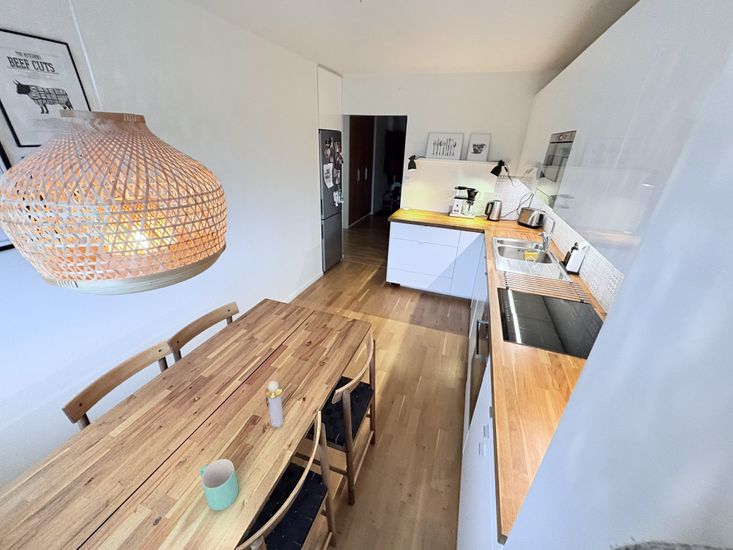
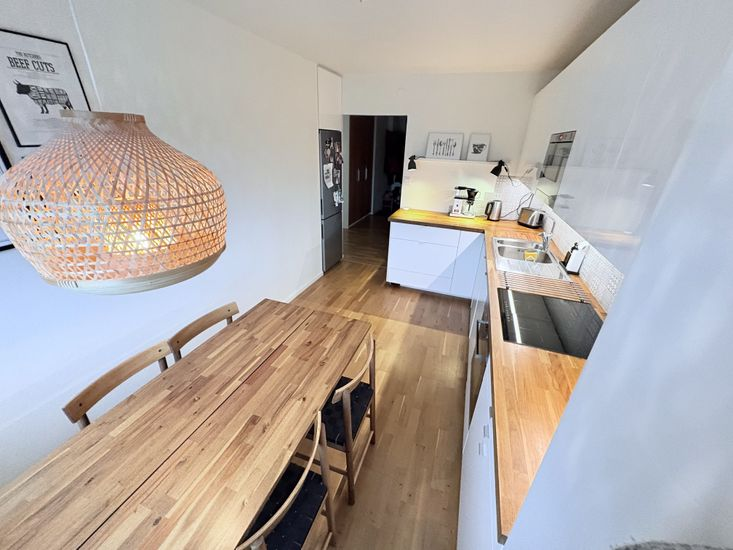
- mug [199,458,239,511]
- perfume bottle [264,380,285,428]
